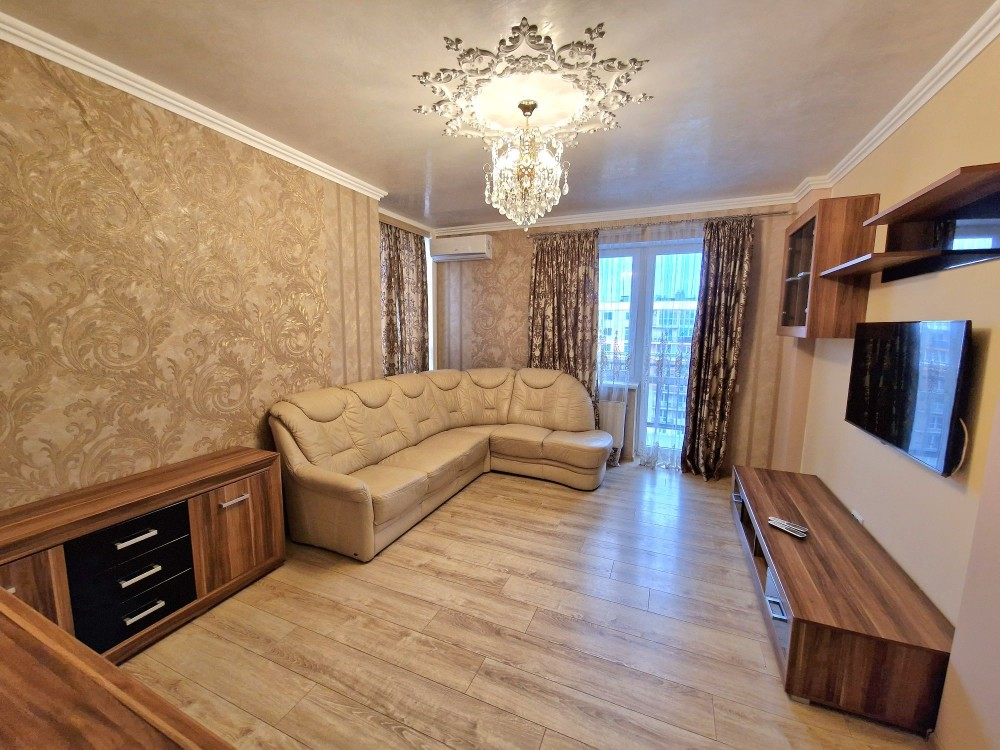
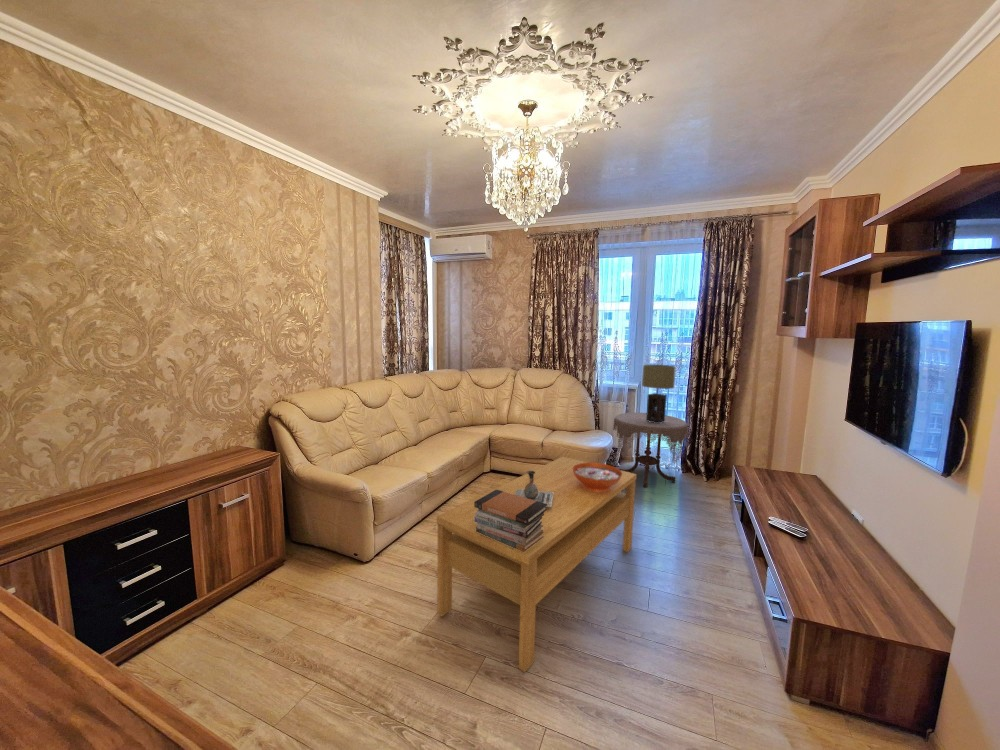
+ book stack [474,489,548,552]
+ decorative bowl [572,462,622,492]
+ table lamp [641,364,677,423]
+ decorative vase [514,470,554,507]
+ coffee table [436,455,638,673]
+ side table [612,412,689,489]
